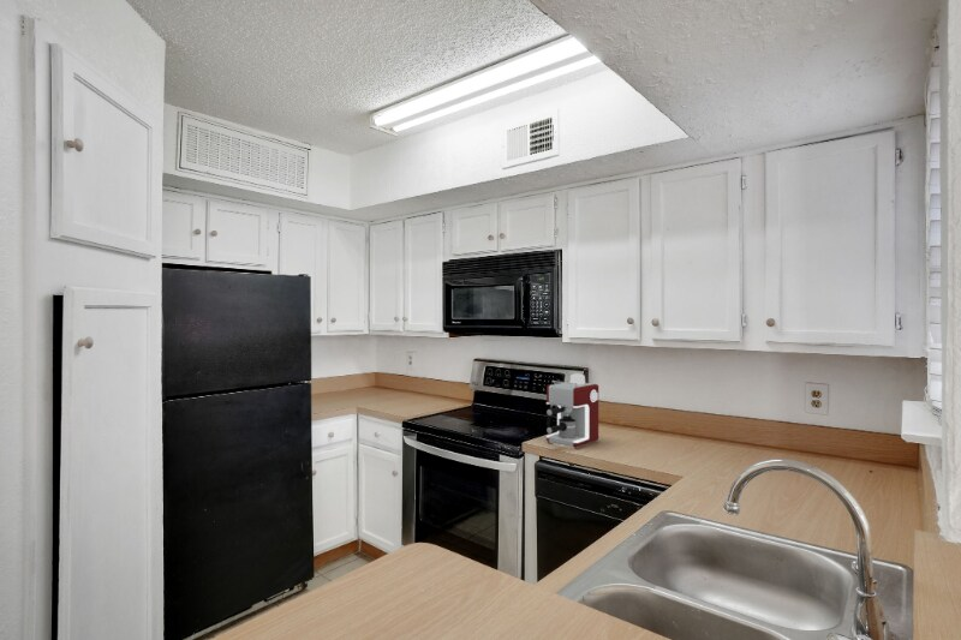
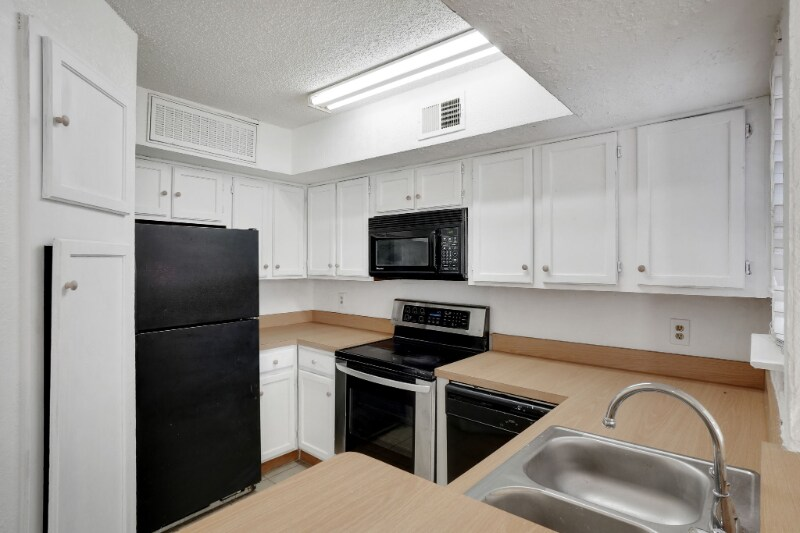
- coffee maker [545,372,599,449]
